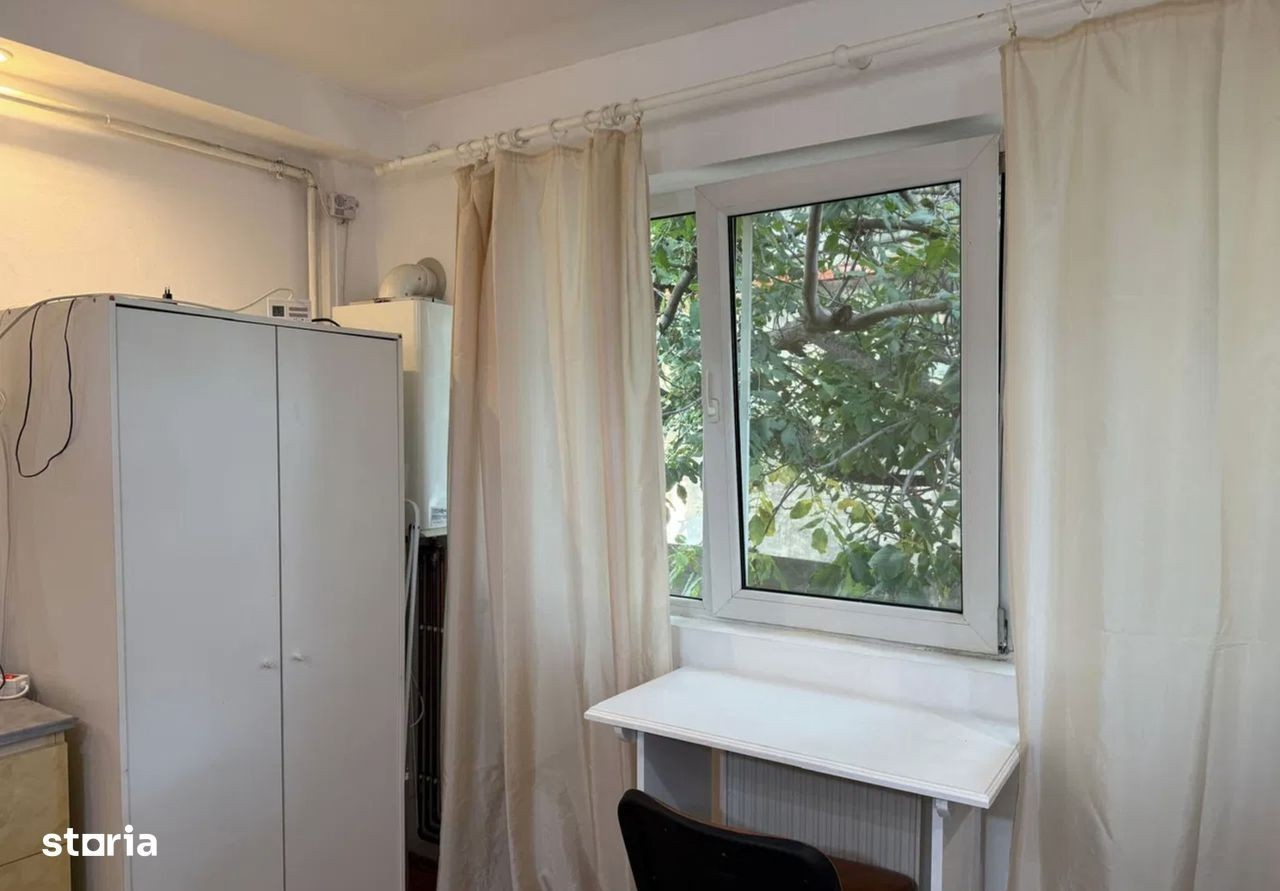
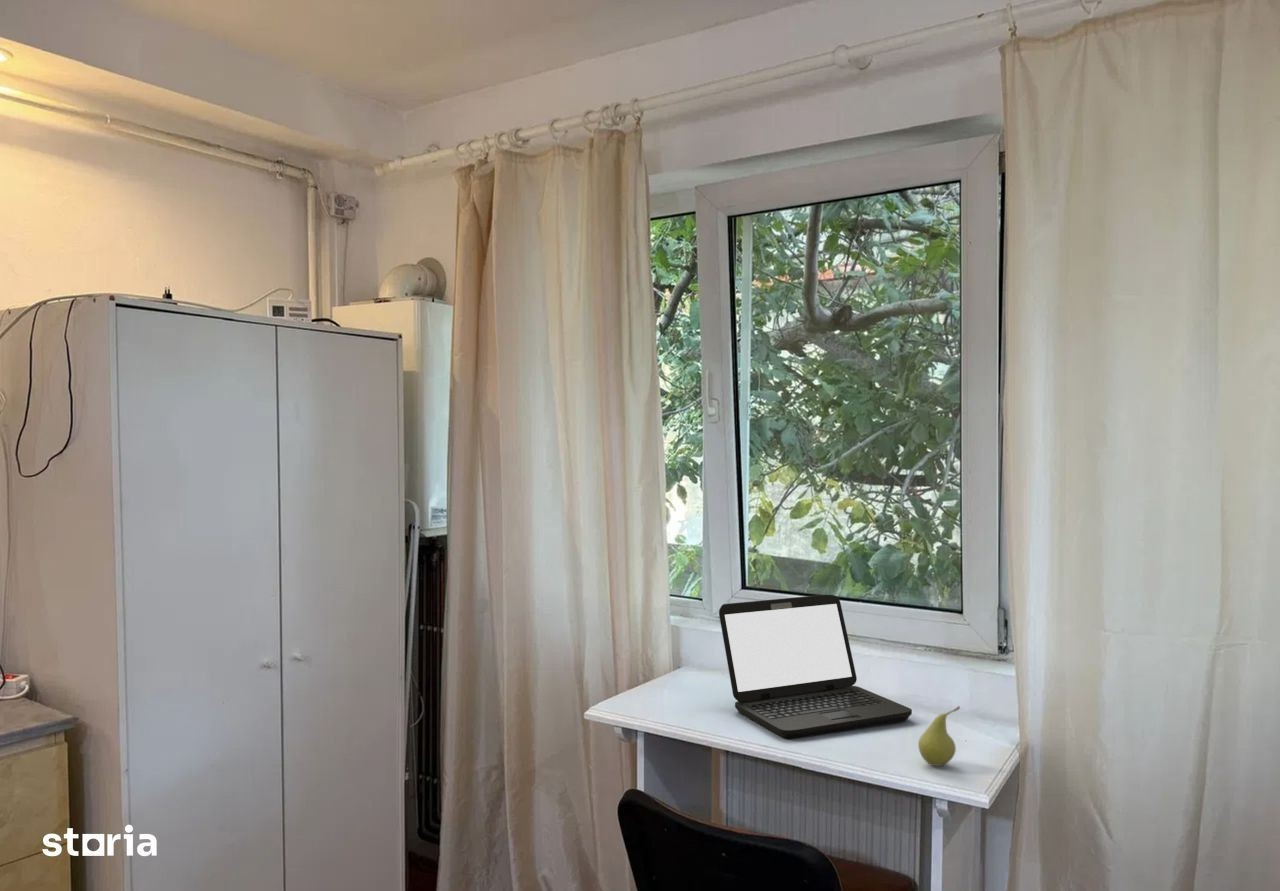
+ laptop [718,594,913,740]
+ fruit [917,705,961,767]
